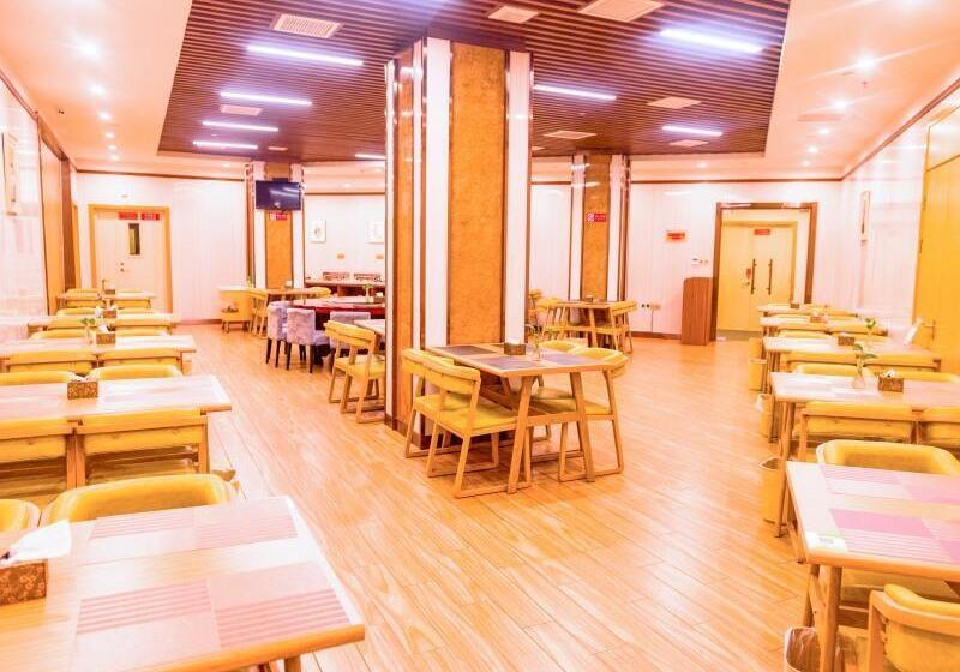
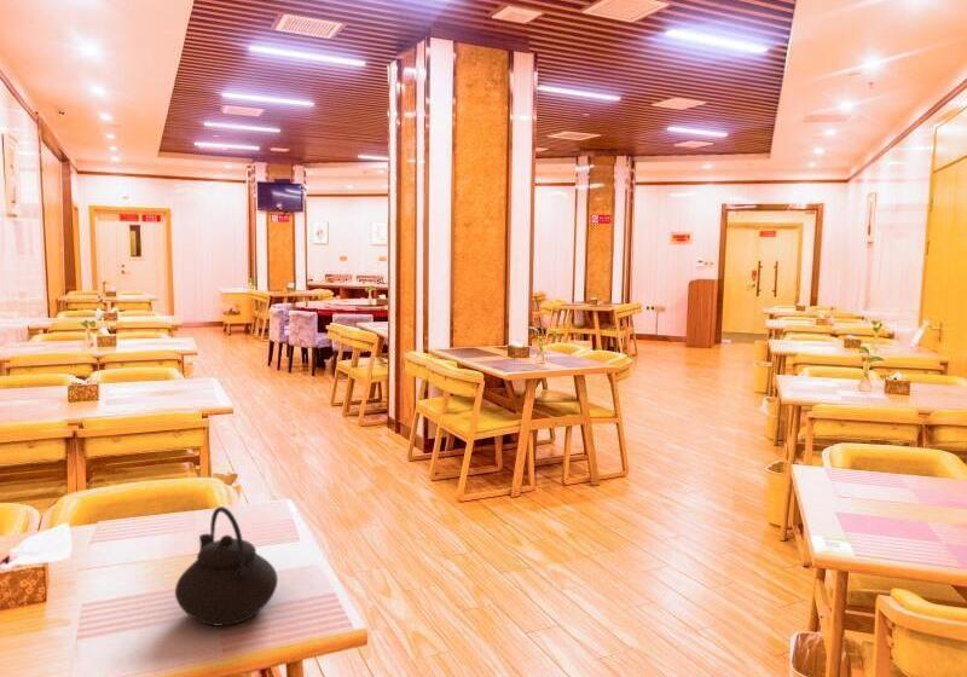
+ teapot [174,505,279,627]
